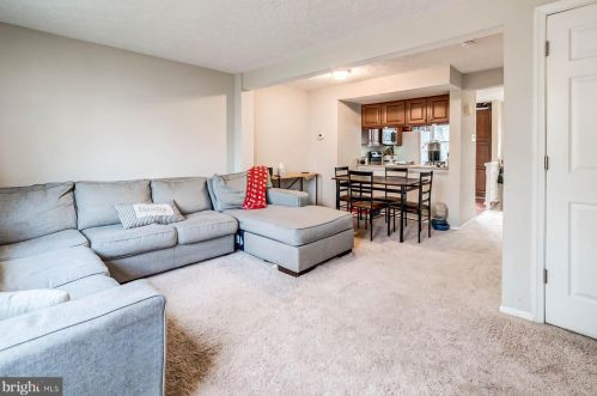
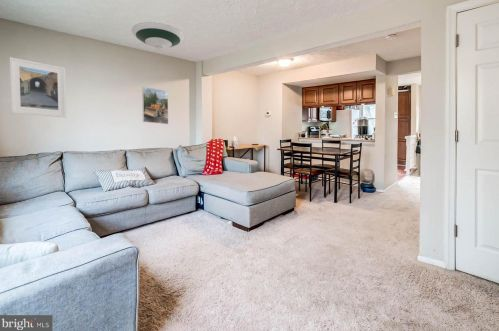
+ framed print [141,86,169,125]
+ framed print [9,56,67,119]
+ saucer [131,21,185,50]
